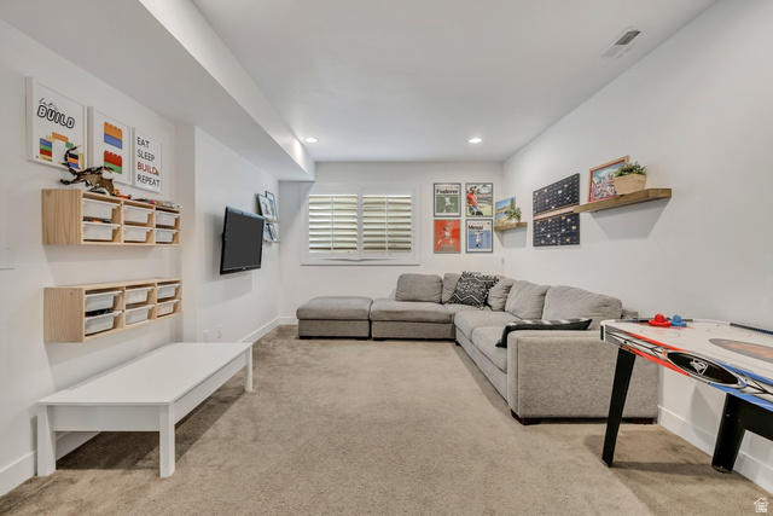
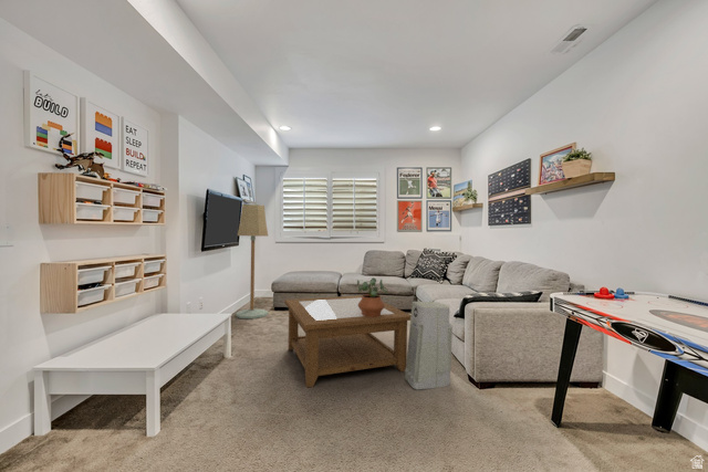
+ air purifier [404,301,454,390]
+ potted plant [356,276,388,316]
+ floor lamp [235,203,269,319]
+ coffee table [283,294,412,388]
